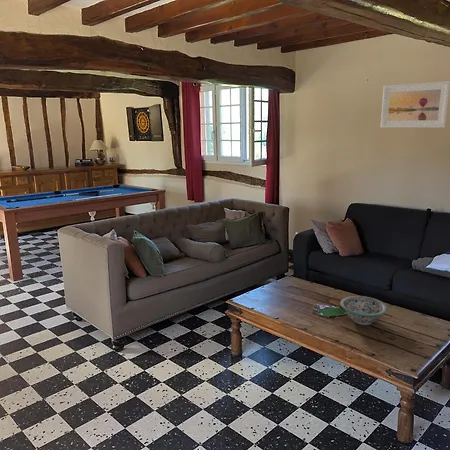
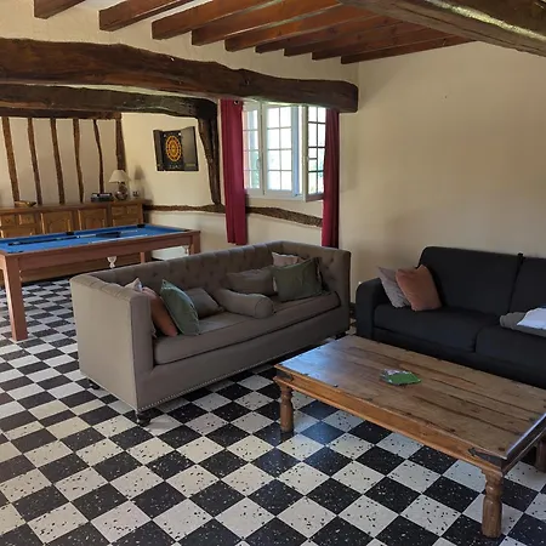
- decorative bowl [340,295,389,326]
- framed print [380,80,450,129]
